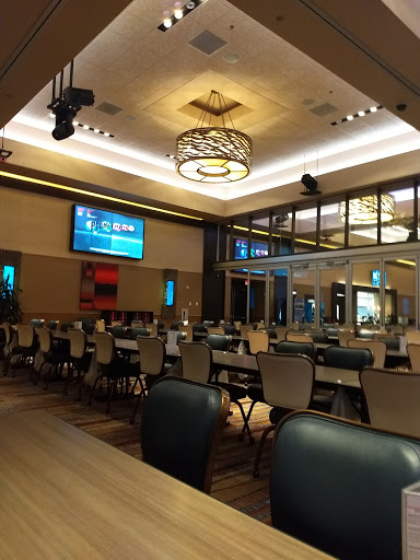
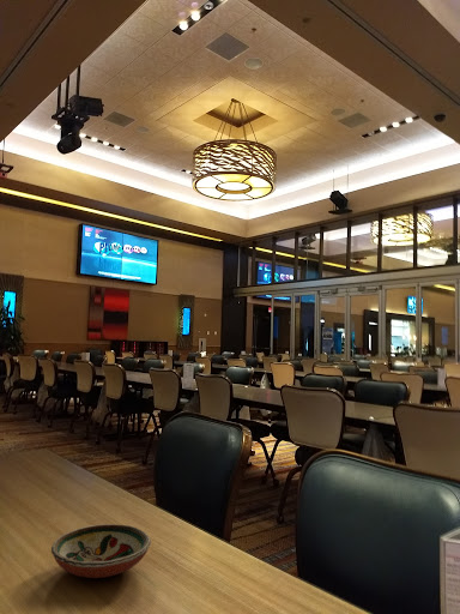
+ decorative bowl [50,523,152,579]
